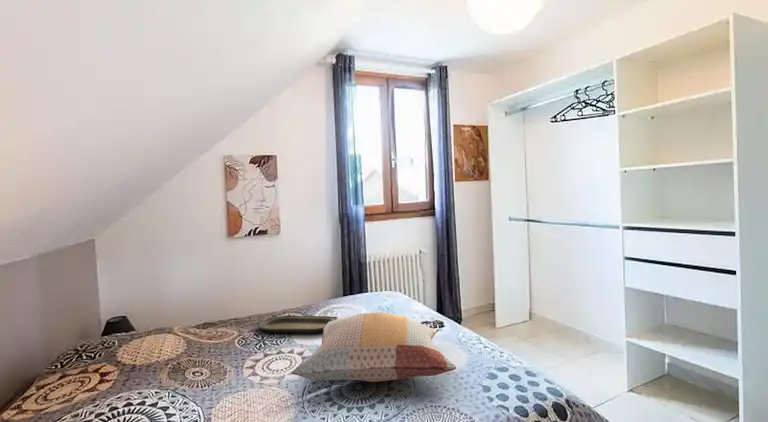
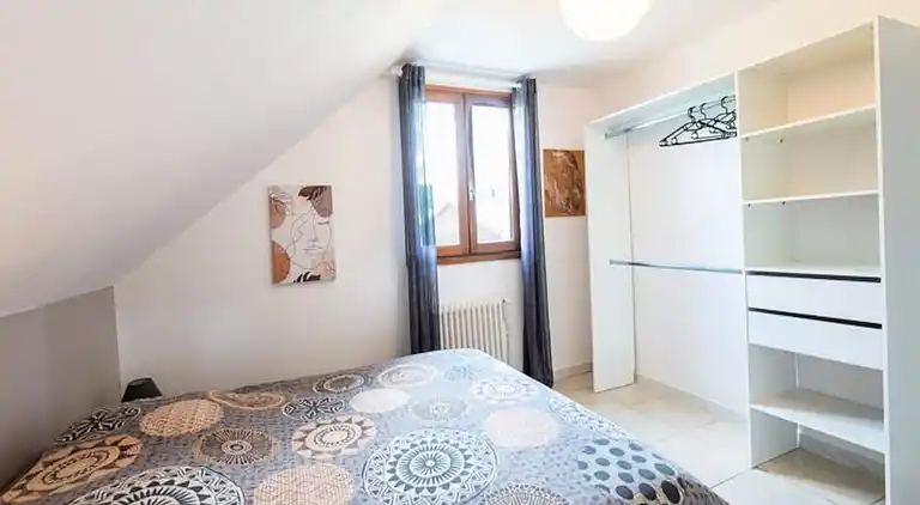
- serving tray [255,315,338,334]
- decorative pillow [291,311,457,383]
